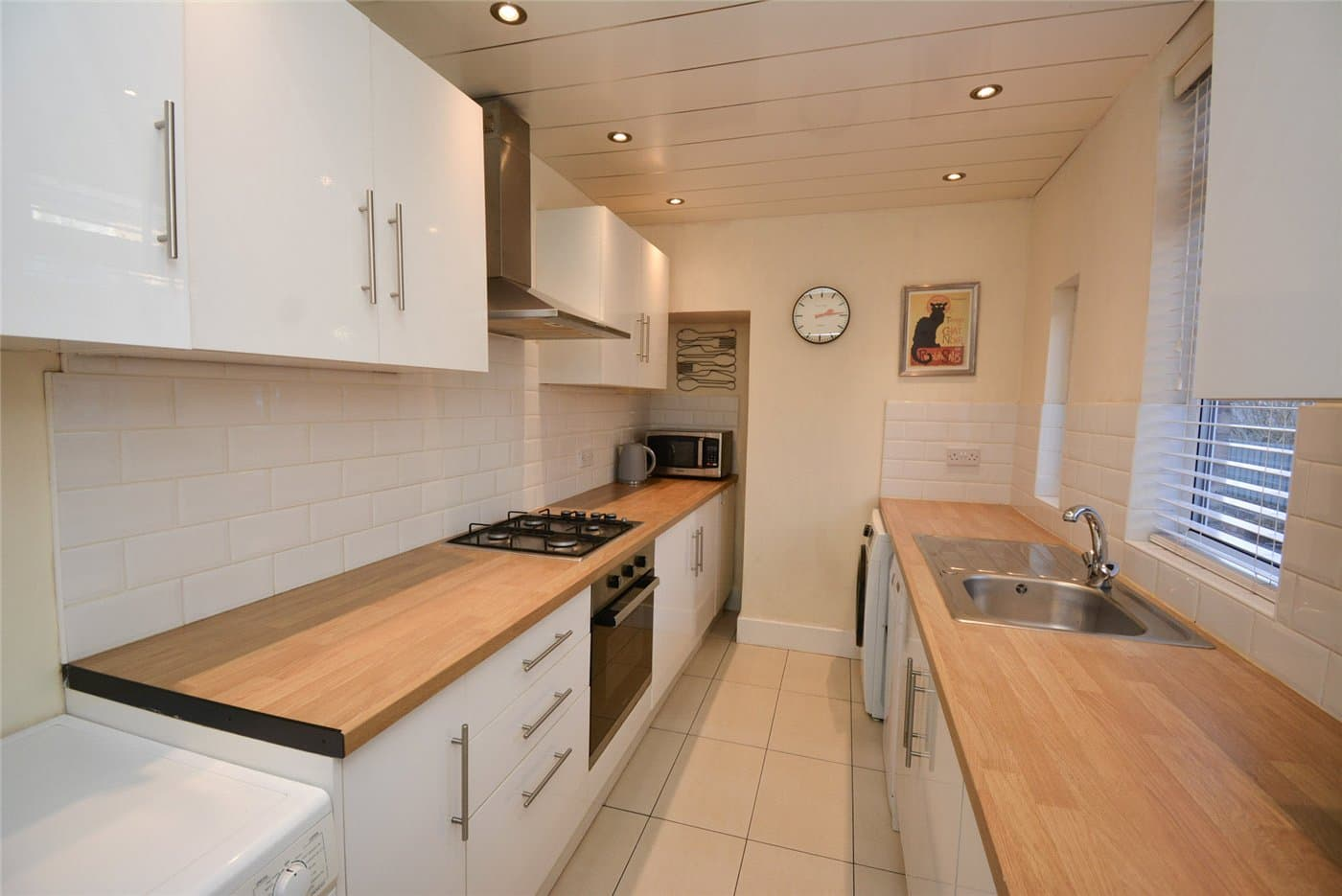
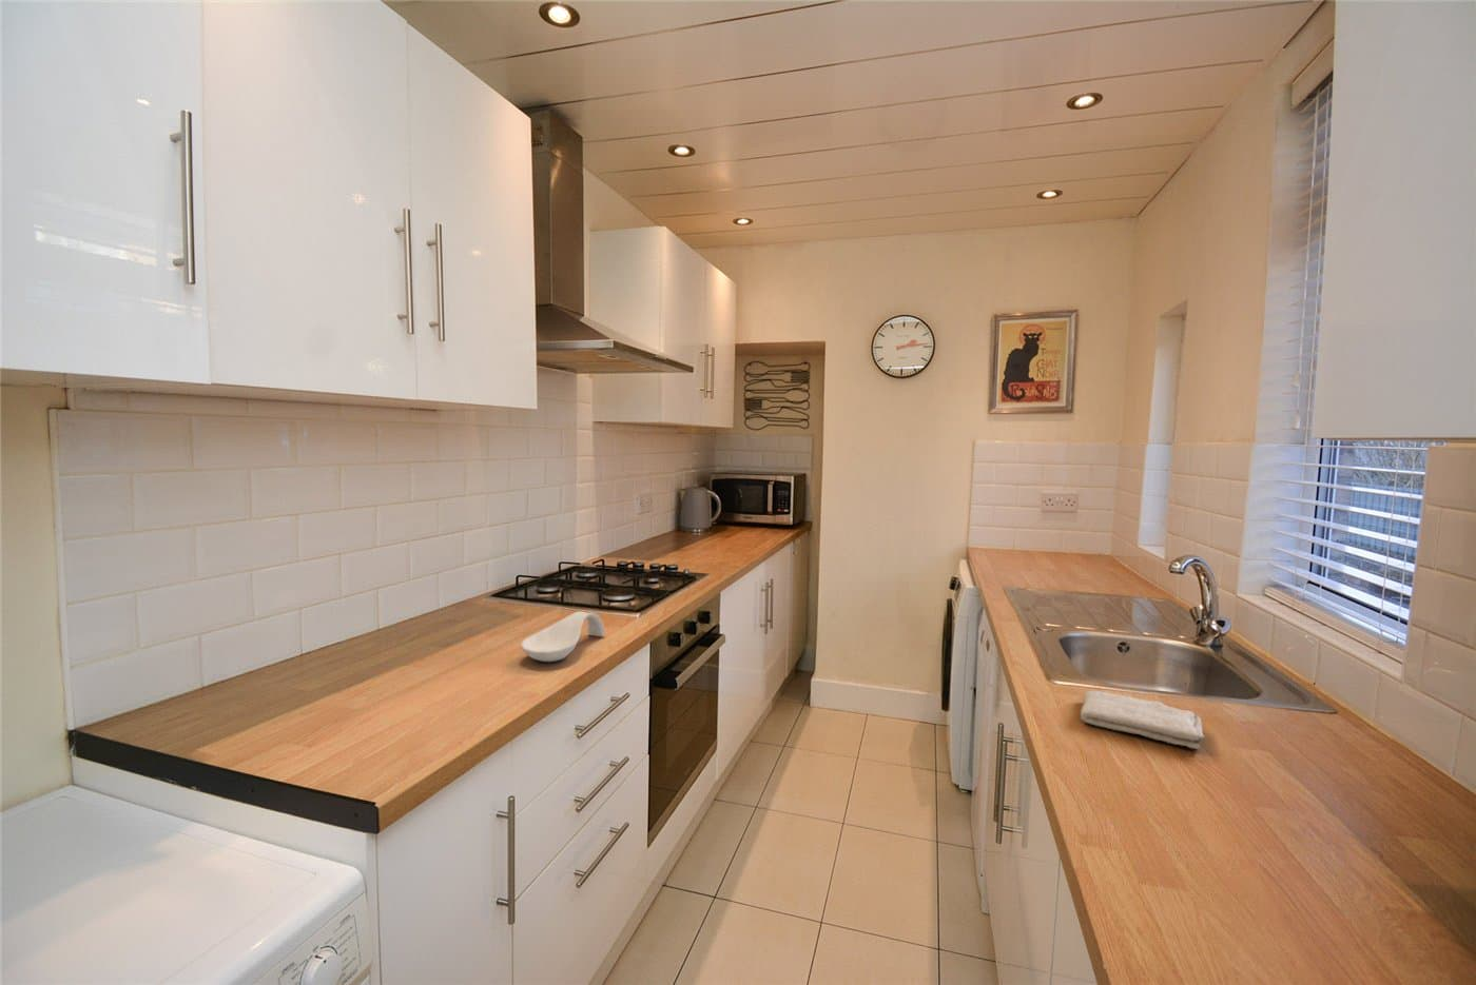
+ spoon rest [520,610,606,663]
+ washcloth [1080,690,1208,750]
